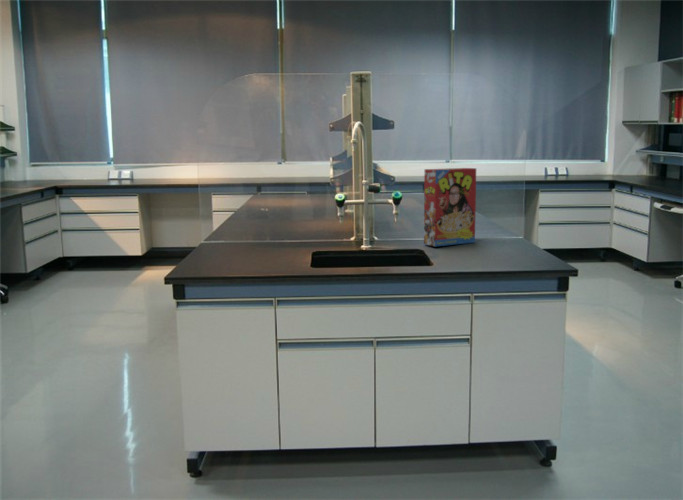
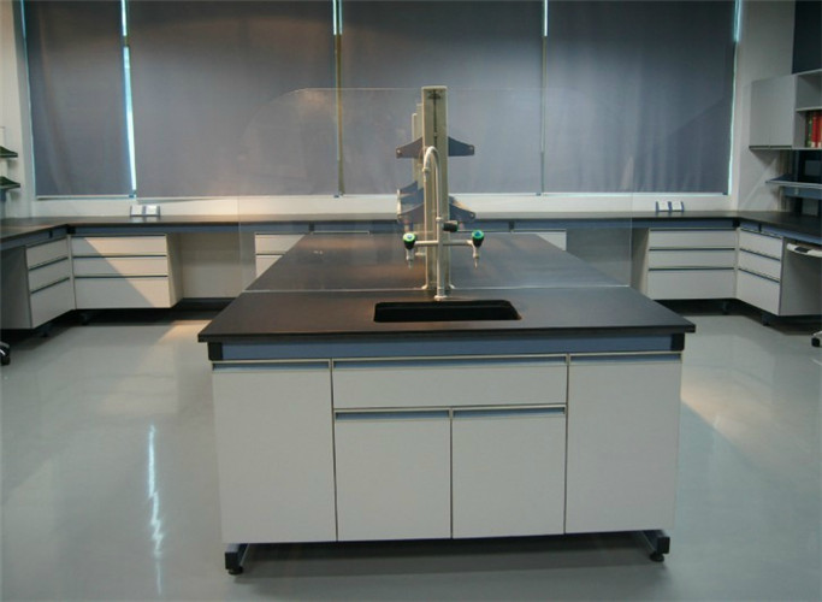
- cereal box [423,167,477,247]
